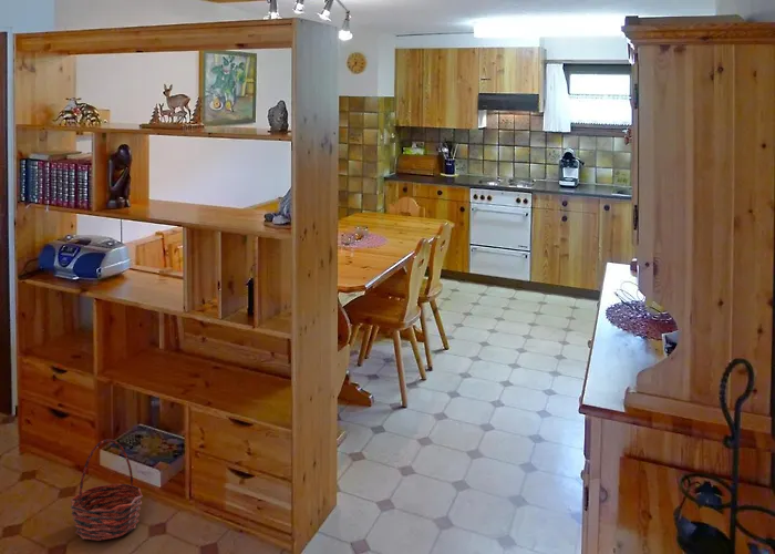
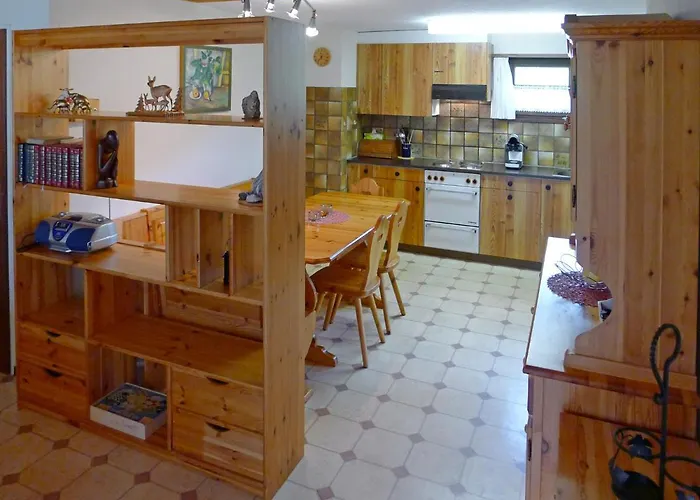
- basket [69,438,144,542]
